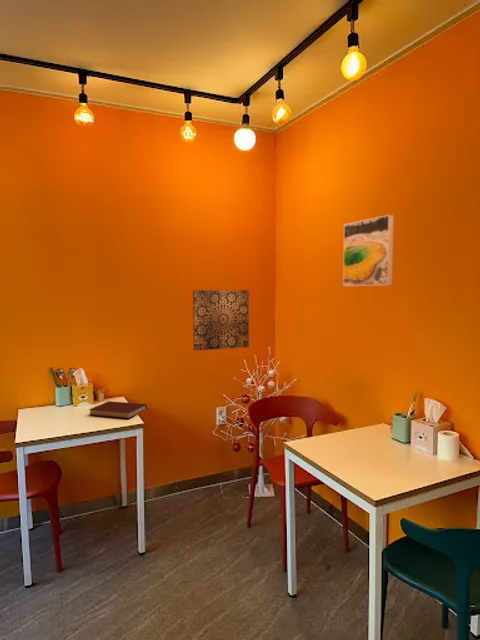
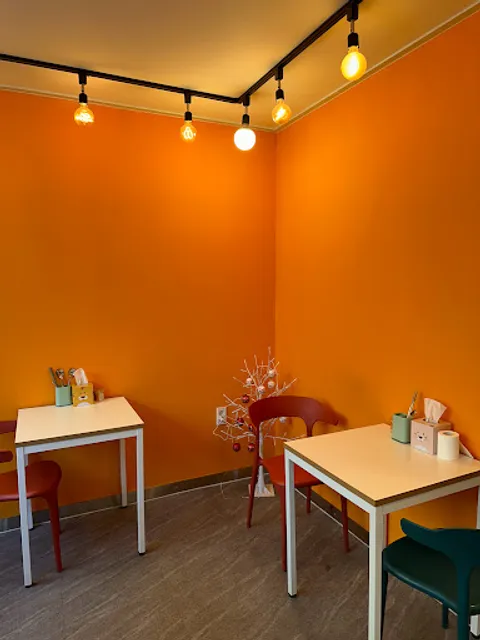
- notebook [88,400,148,419]
- wall art [192,289,250,352]
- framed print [342,214,395,287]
